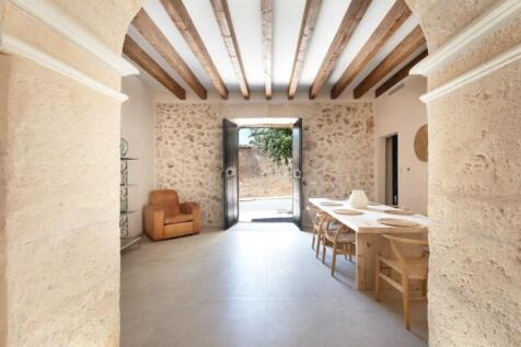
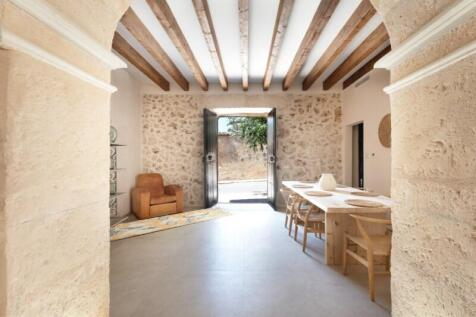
+ rug [109,206,238,242]
